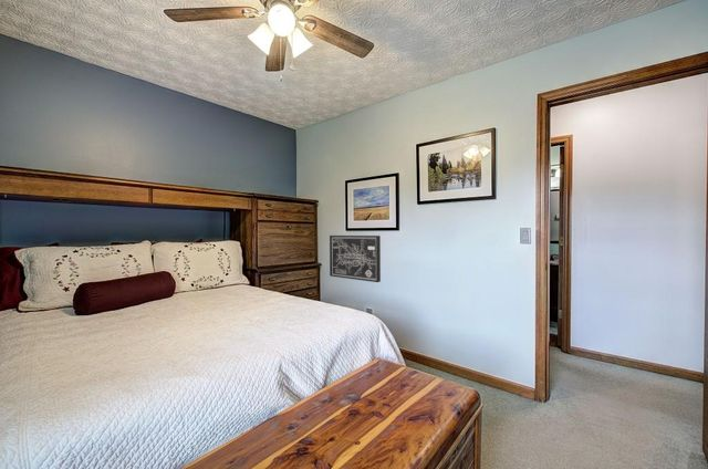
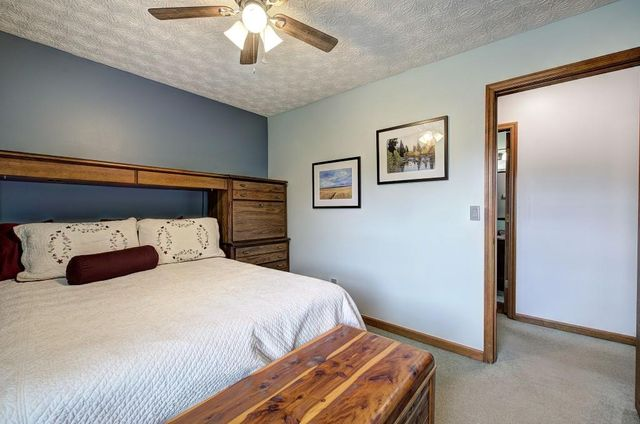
- wall art [329,234,382,283]
